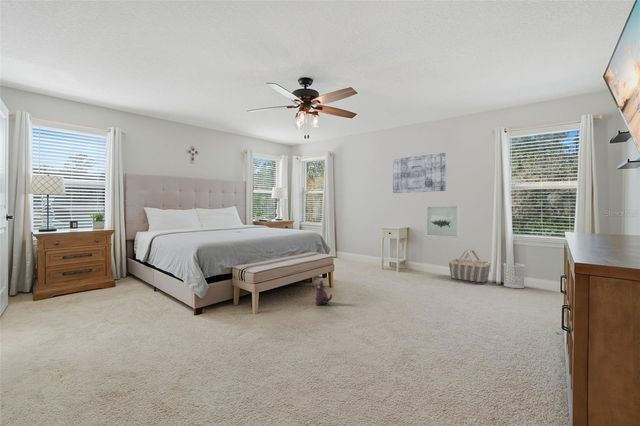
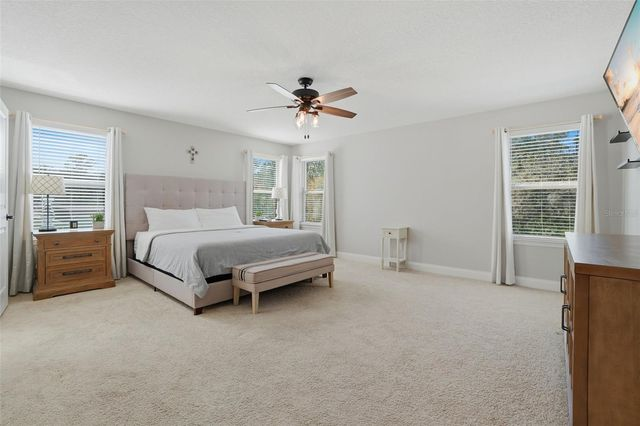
- wall art [425,204,460,239]
- wastebasket [503,262,526,289]
- plush toy [314,279,333,306]
- basket [448,249,492,285]
- wall art [392,152,447,194]
